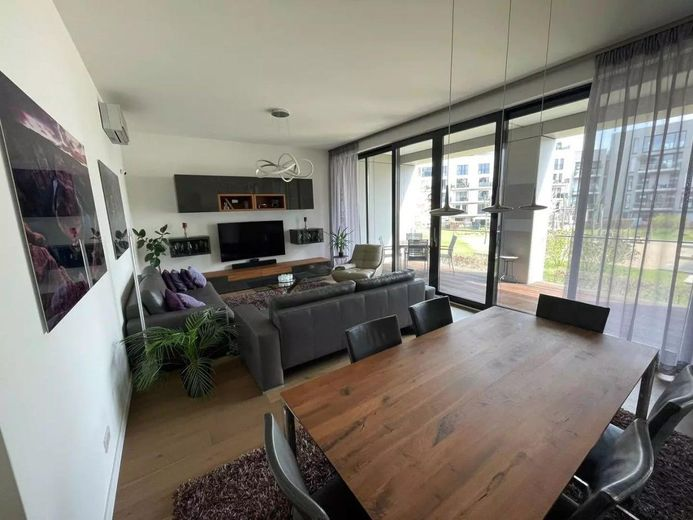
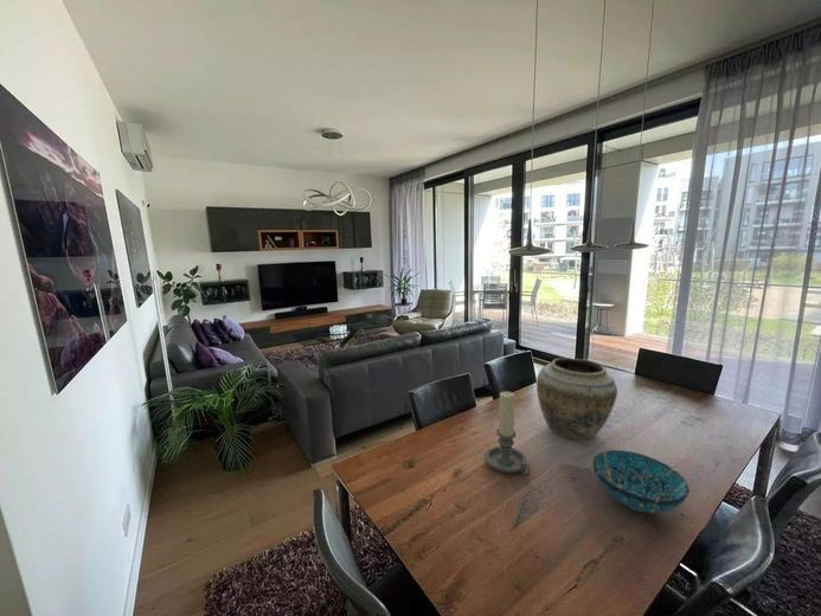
+ vase [535,357,618,441]
+ candle holder [483,390,532,477]
+ decorative bowl [591,449,691,514]
